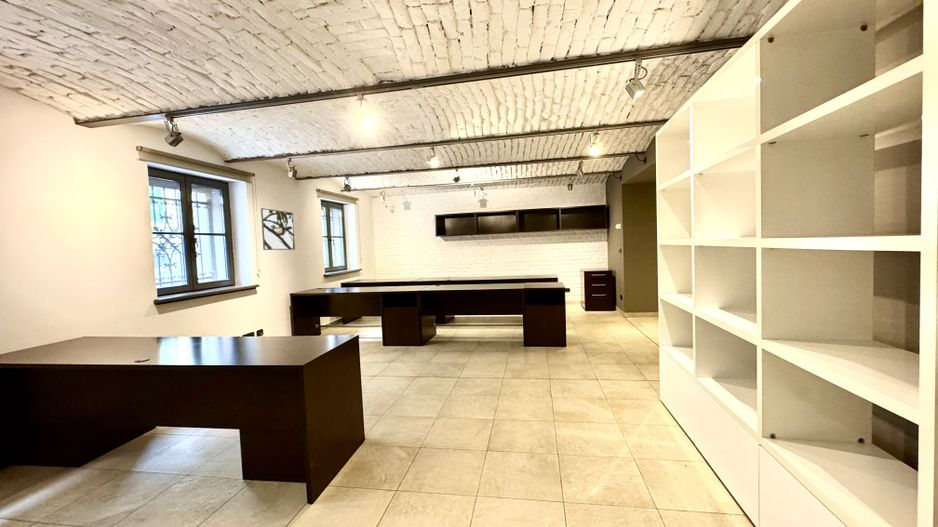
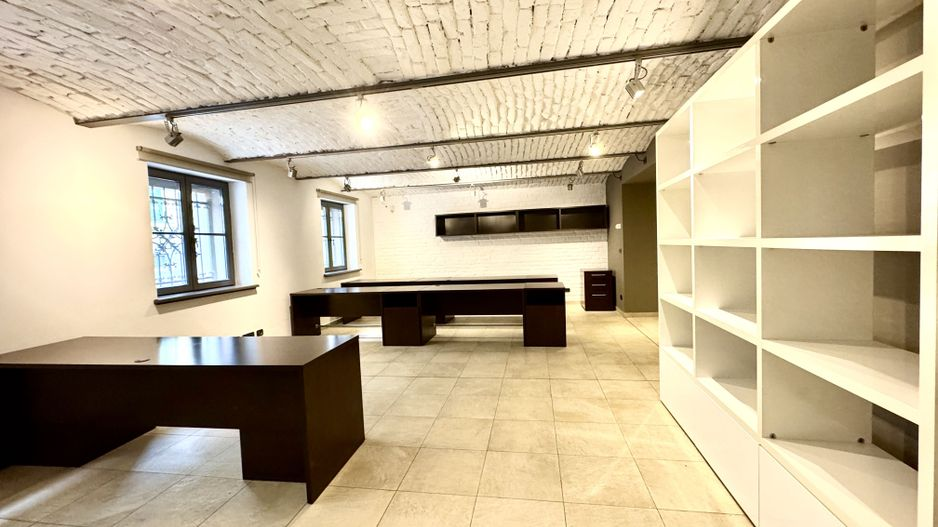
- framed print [260,207,296,251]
